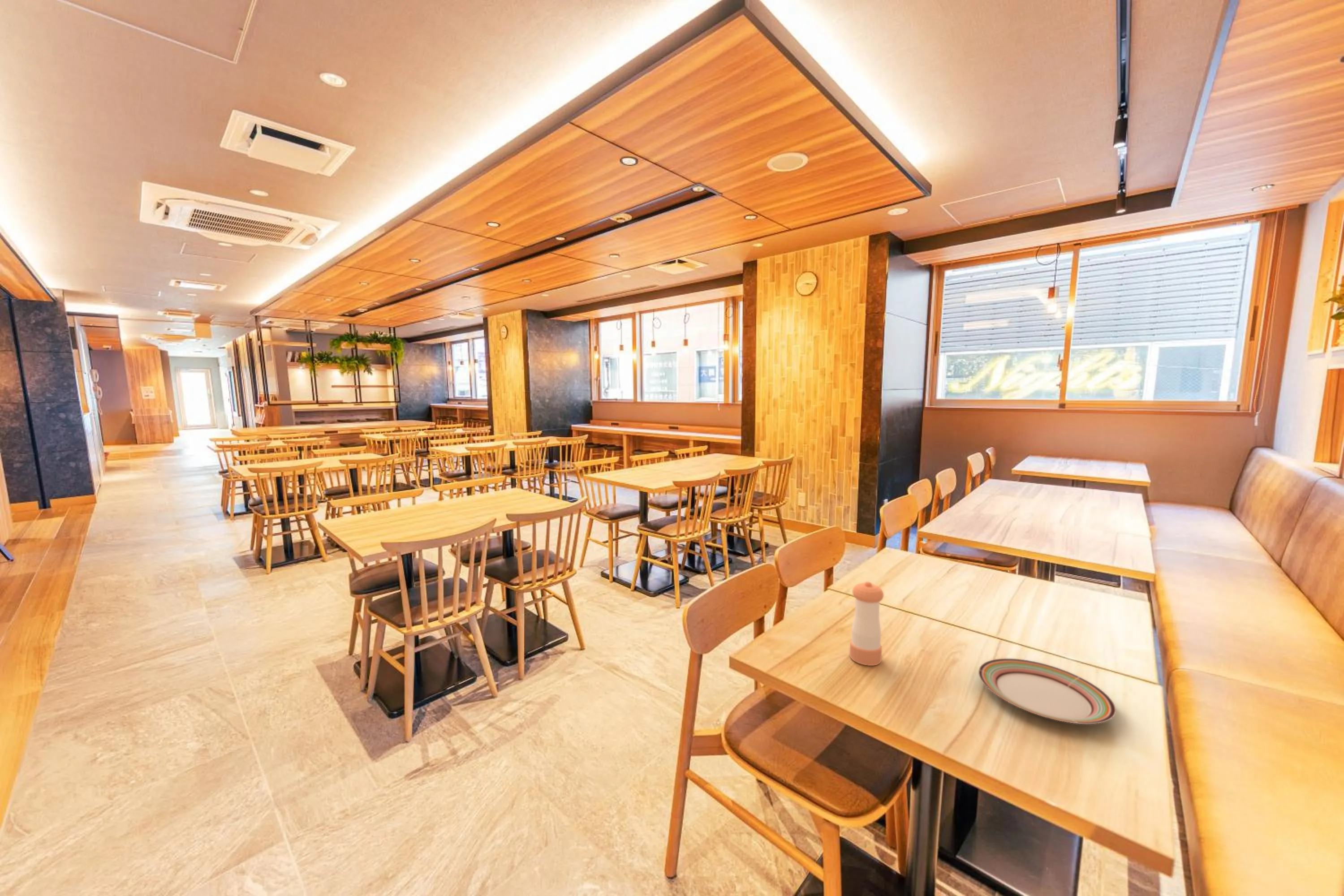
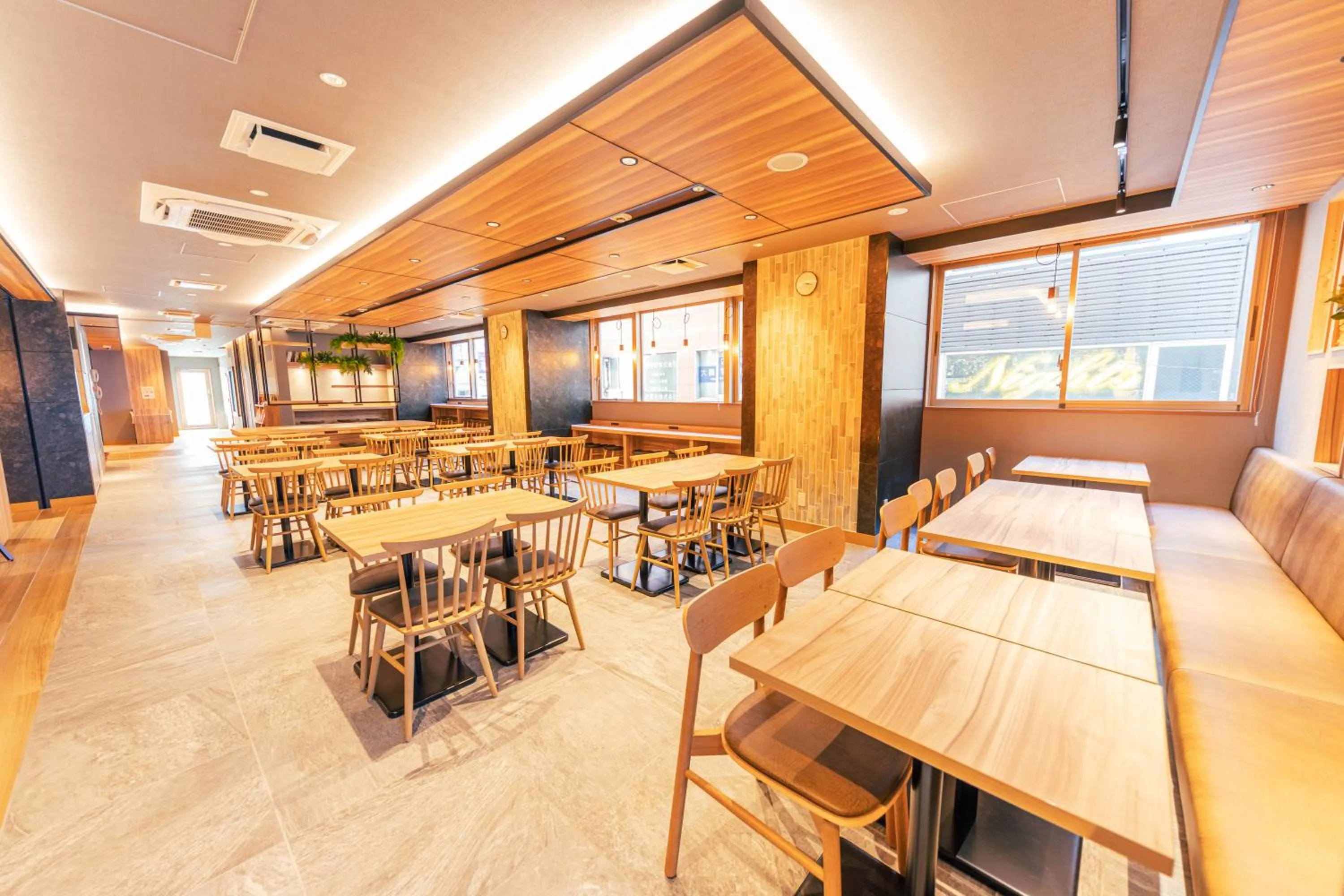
- plate [978,658,1116,724]
- pepper shaker [849,581,884,666]
